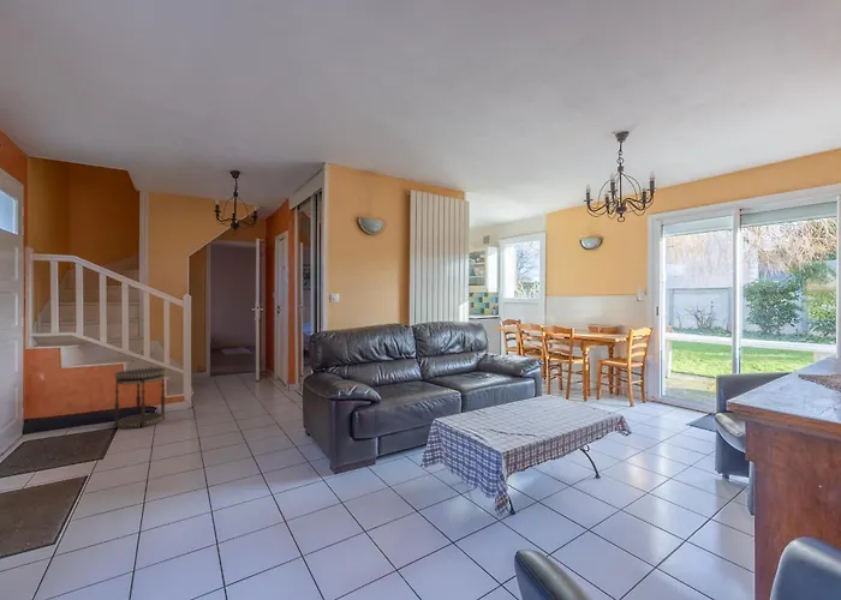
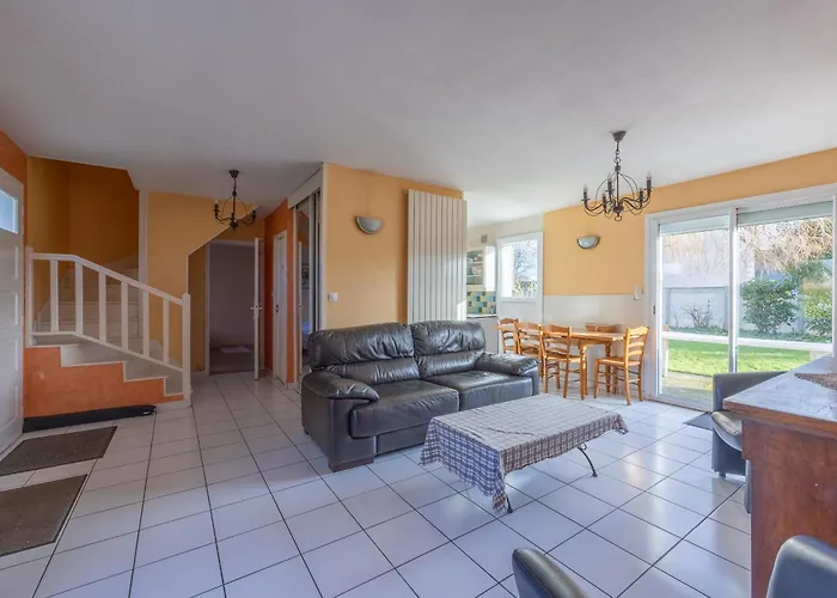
- side table [113,366,167,430]
